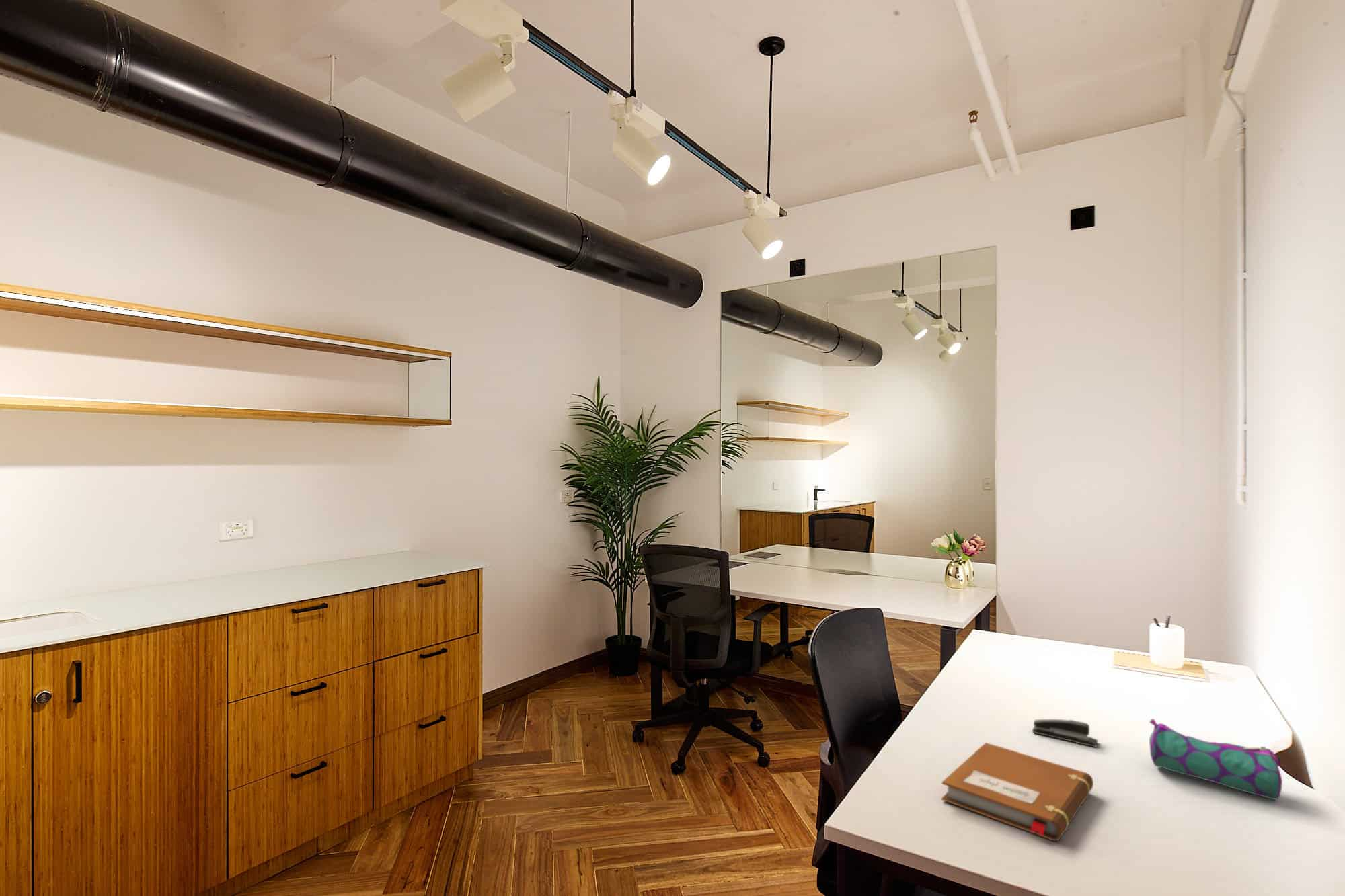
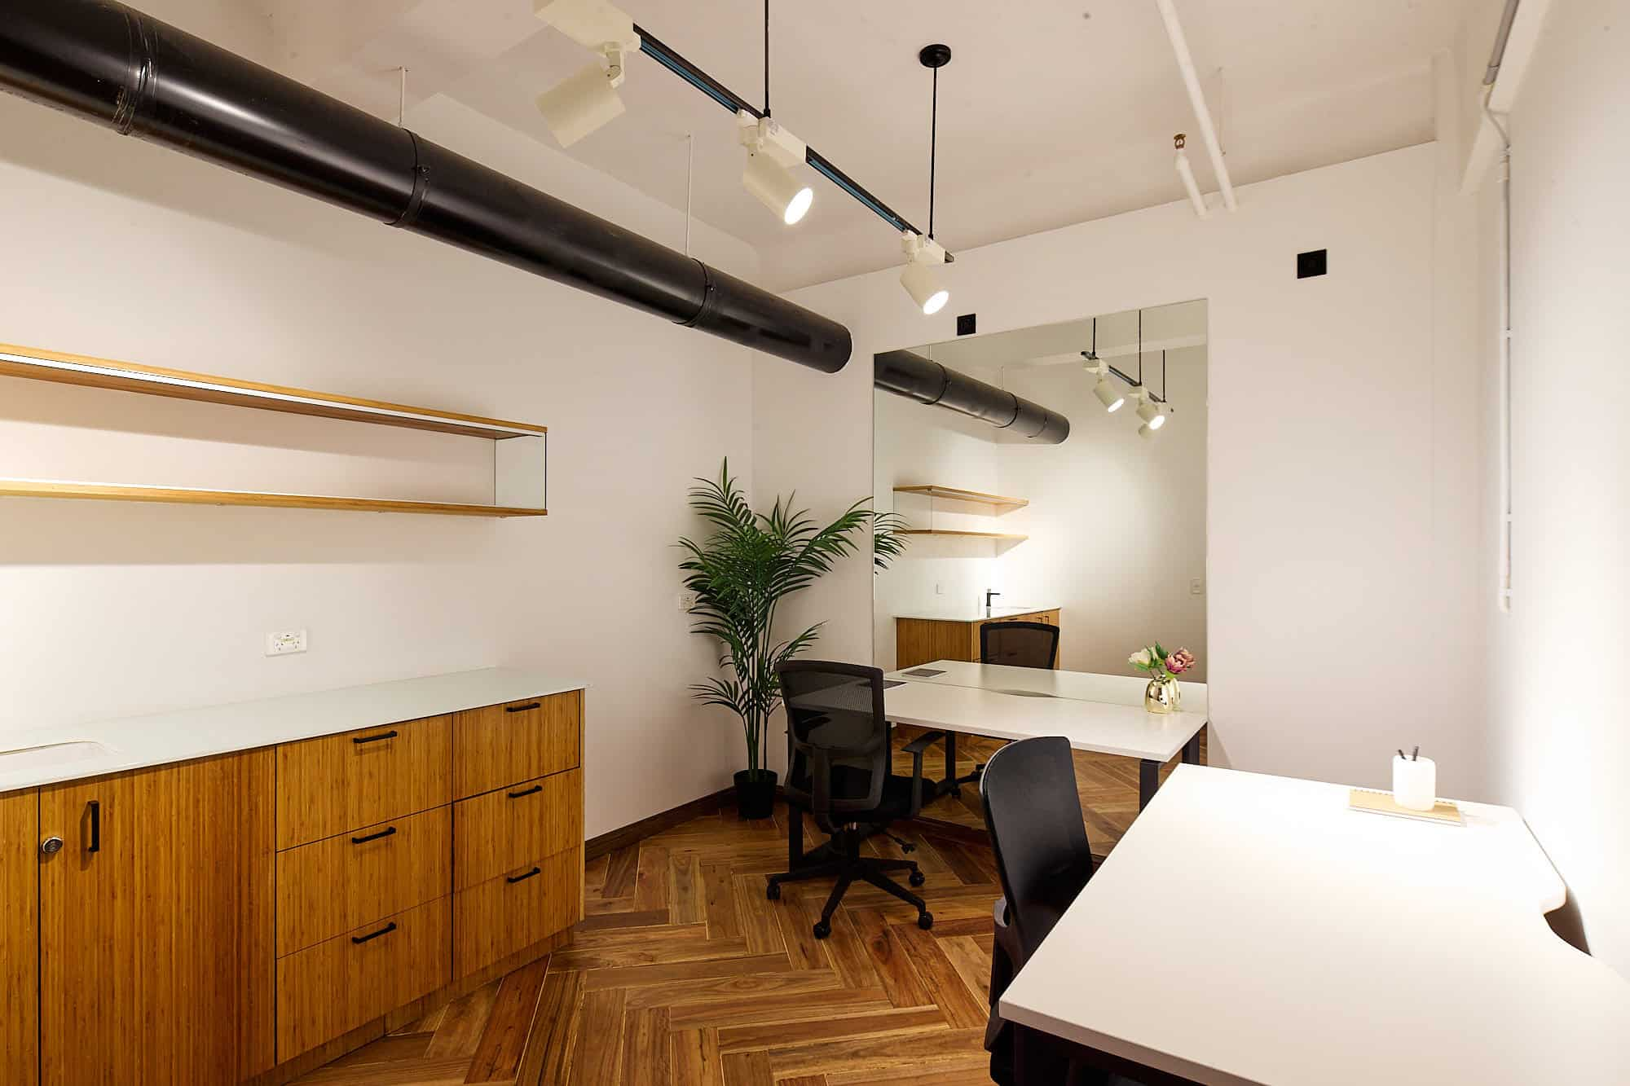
- notebook [941,742,1094,842]
- stapler [1032,719,1098,748]
- pencil case [1149,718,1283,801]
